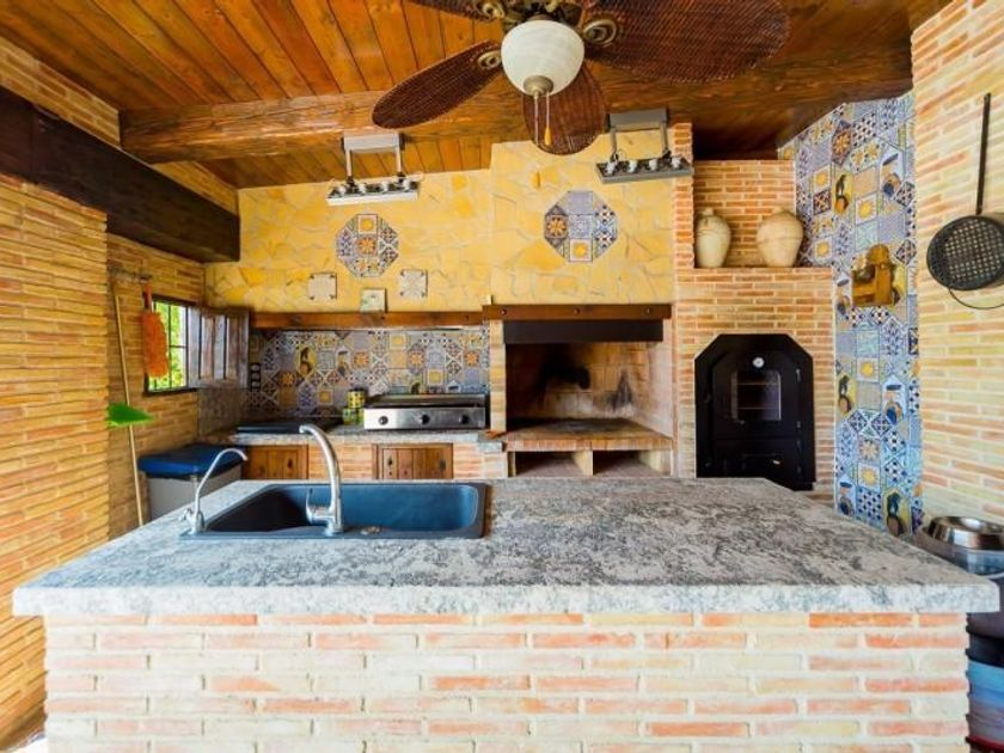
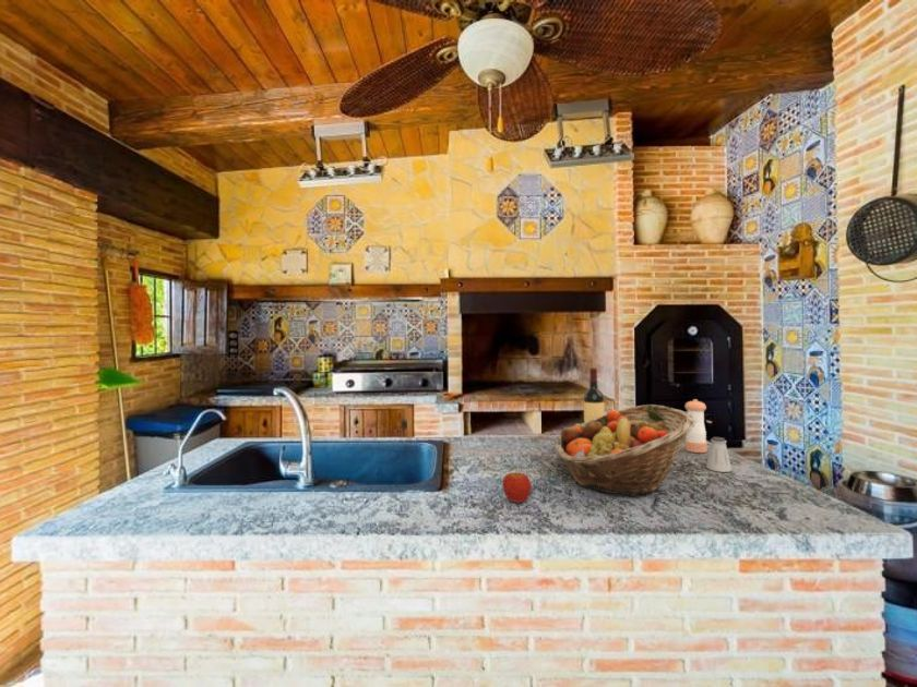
+ apple [501,471,533,504]
+ wine bottle [583,366,606,423]
+ fruit basket [555,403,695,497]
+ saltshaker [705,436,733,473]
+ pepper shaker [683,398,708,454]
